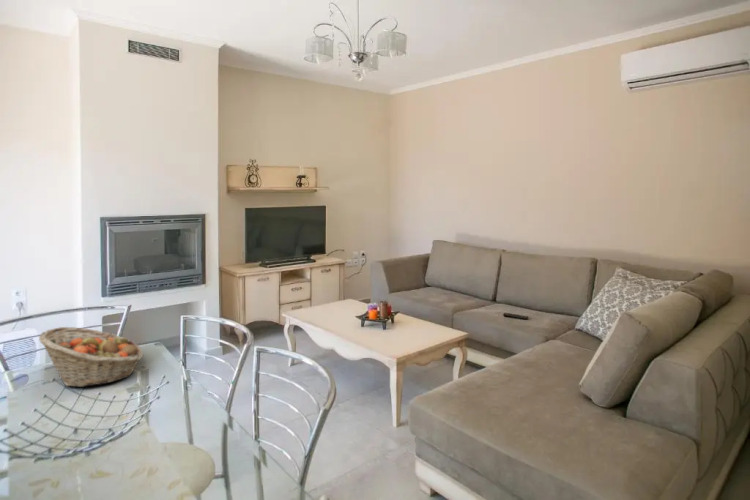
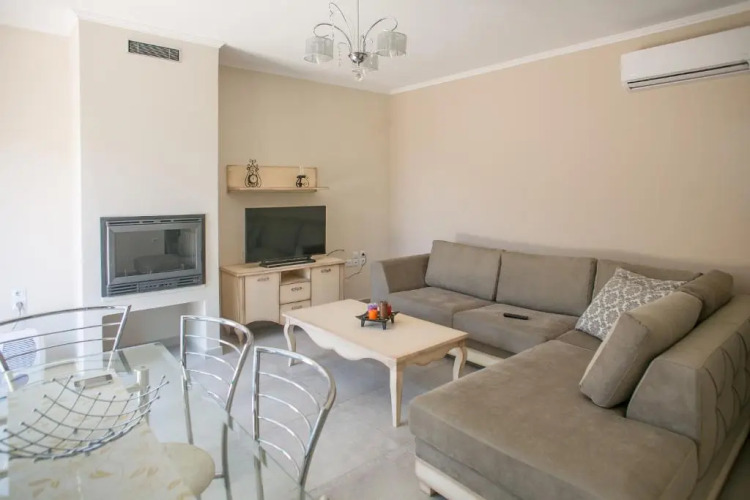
- fruit basket [38,326,144,388]
